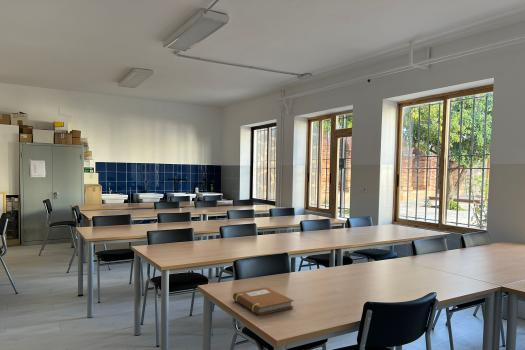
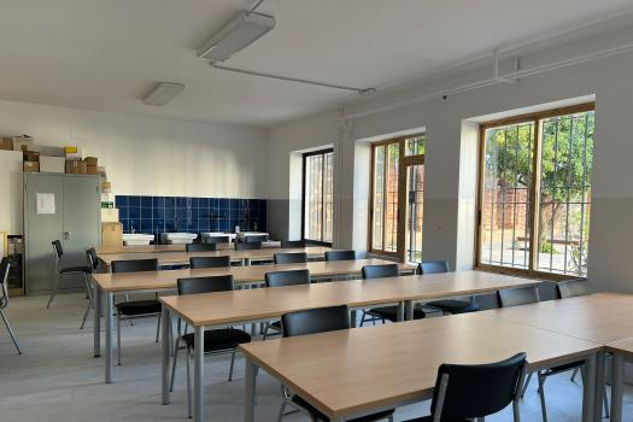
- notebook [232,286,295,316]
